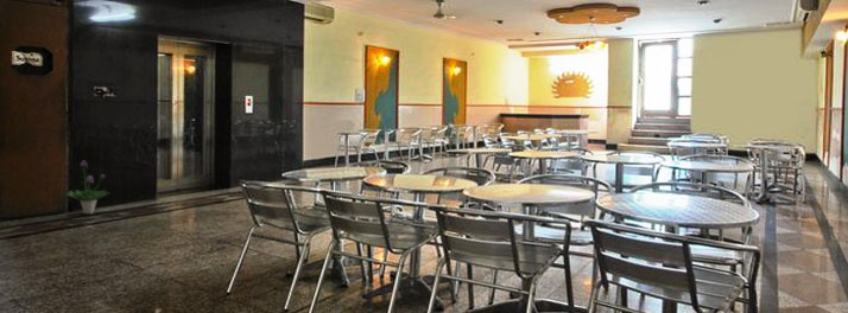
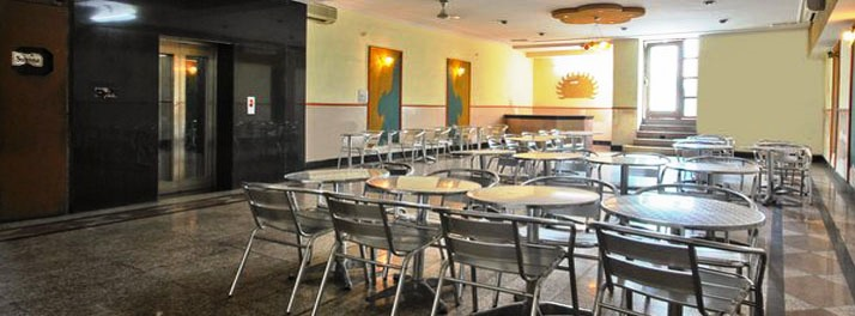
- potted plant [67,160,112,215]
